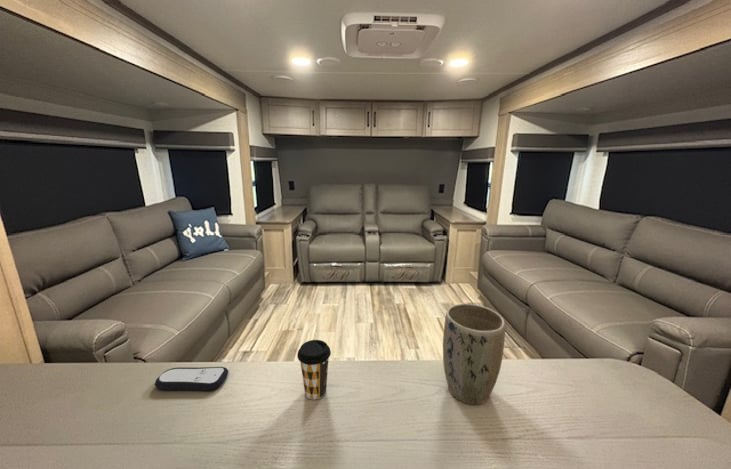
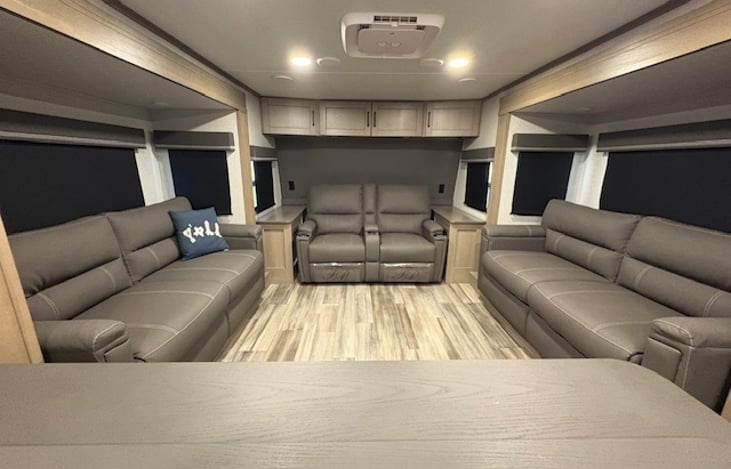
- plant pot [442,303,506,406]
- remote control [154,366,229,392]
- coffee cup [296,339,332,400]
